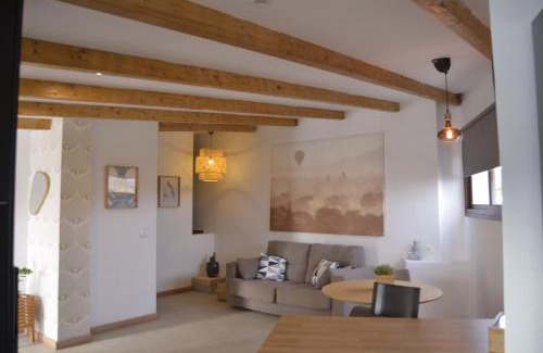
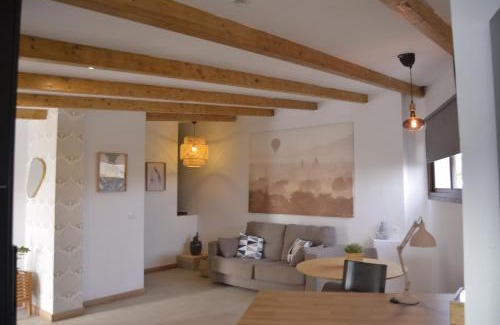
+ desk lamp [389,215,438,305]
